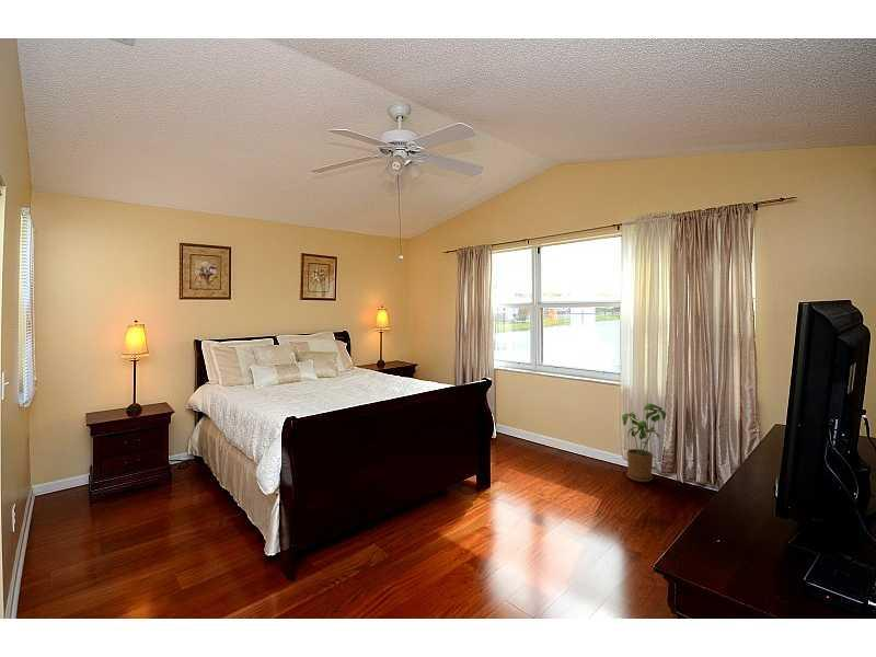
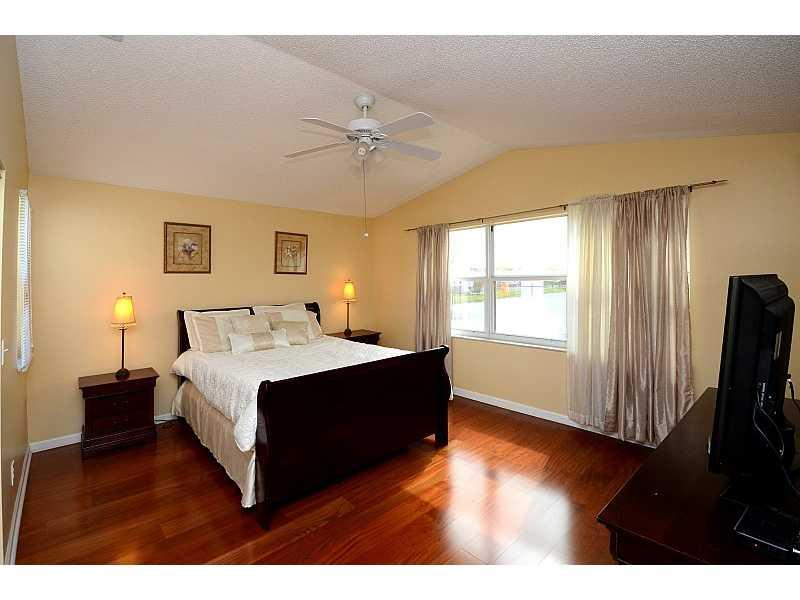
- house plant [621,403,667,483]
